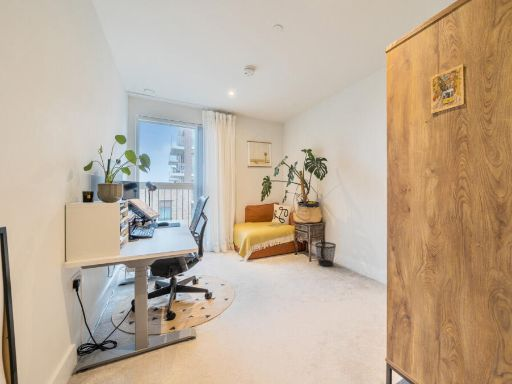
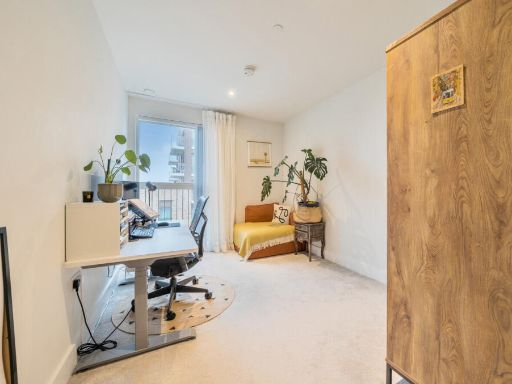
- wastebasket [314,241,337,267]
